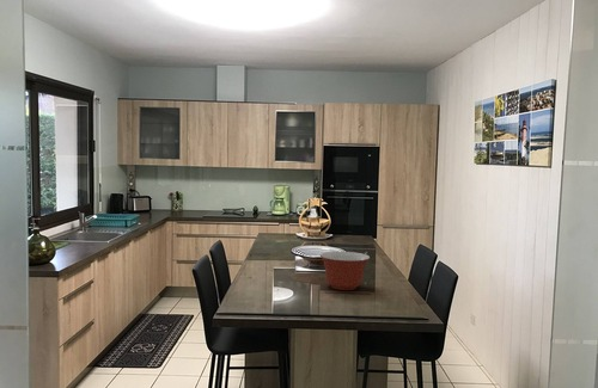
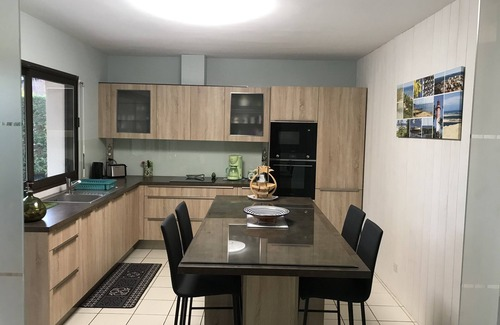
- mixing bowl [319,251,371,291]
